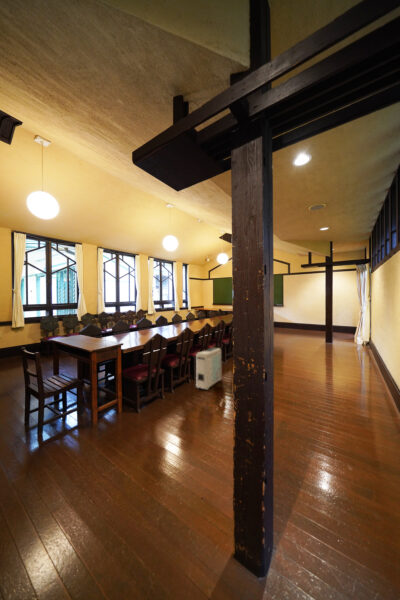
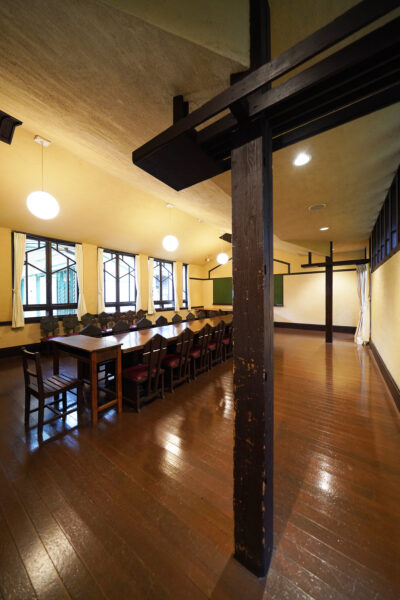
- air purifier [195,346,222,391]
